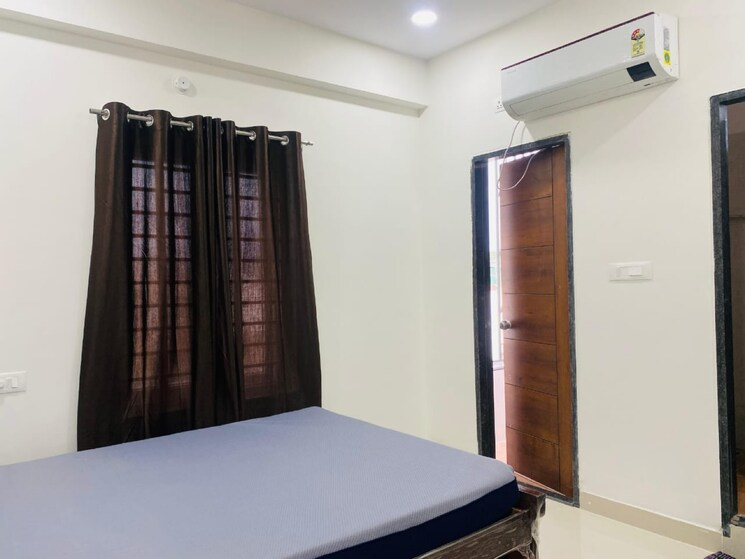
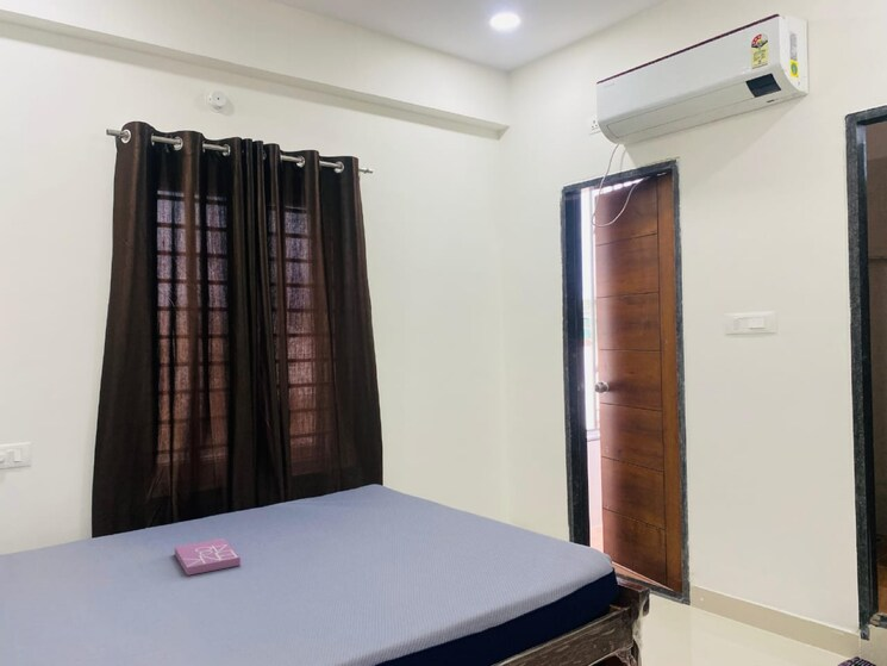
+ book [174,537,242,577]
